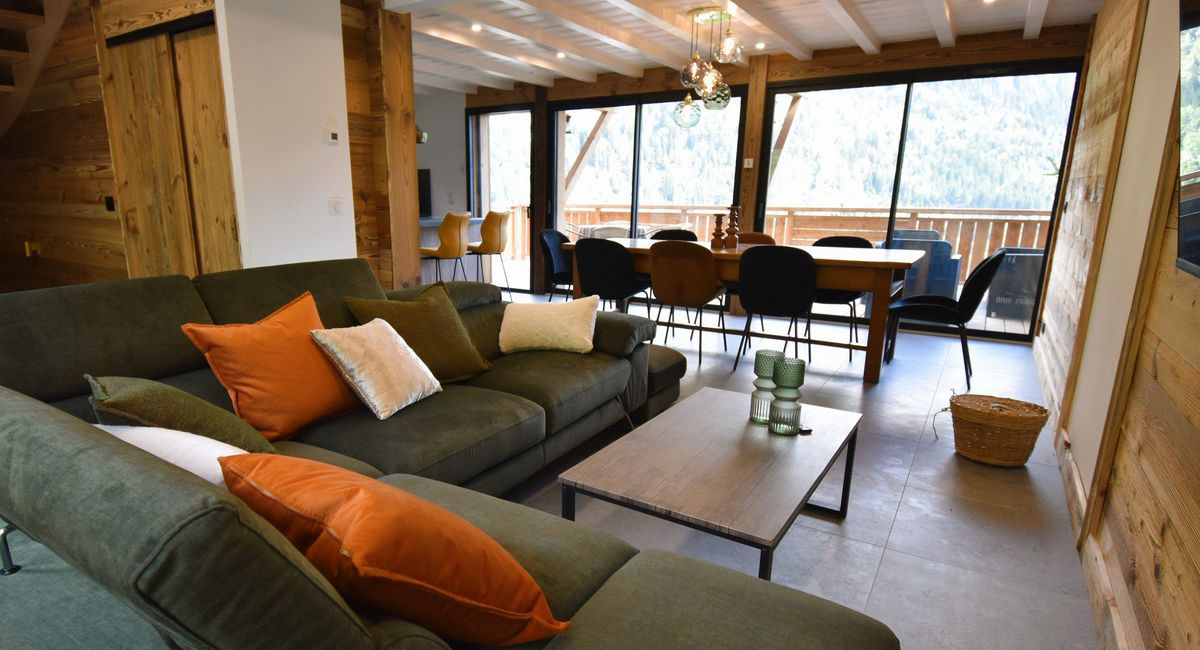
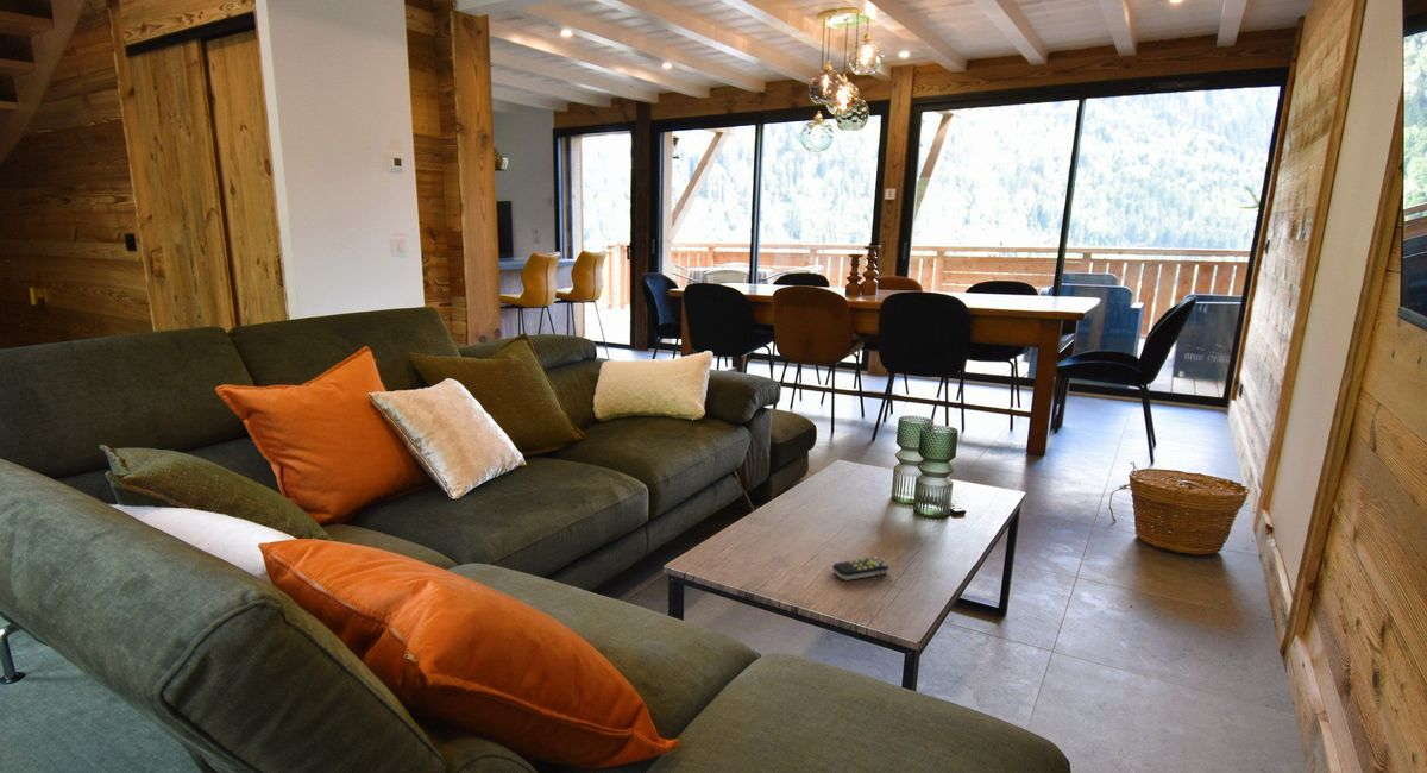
+ remote control [831,557,889,582]
